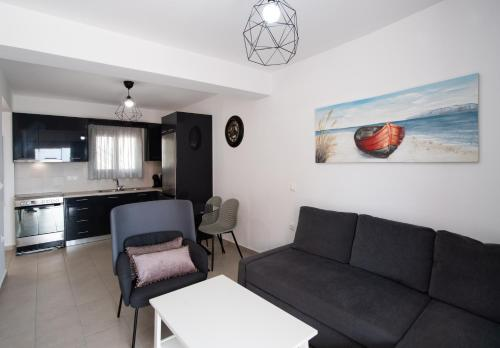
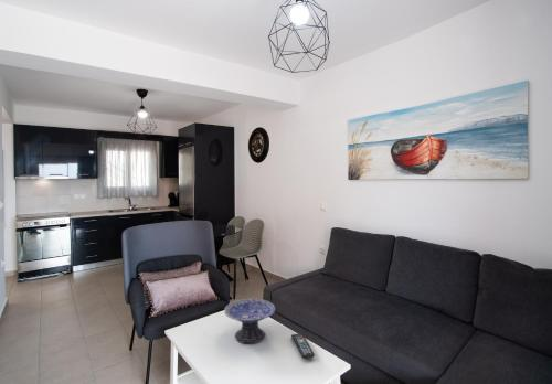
+ remote control [290,332,316,360]
+ decorative bowl [223,298,277,344]
